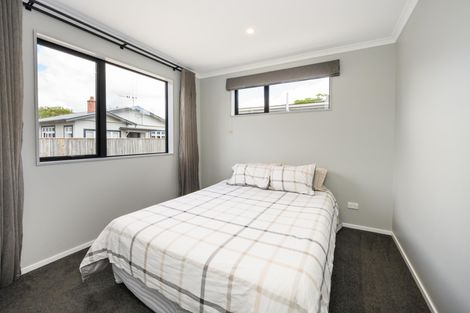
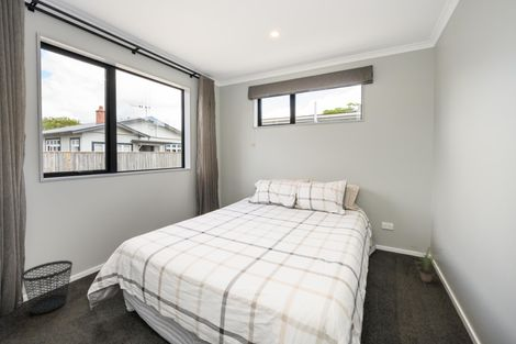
+ potted plant [411,245,445,284]
+ wastebasket [20,259,74,314]
